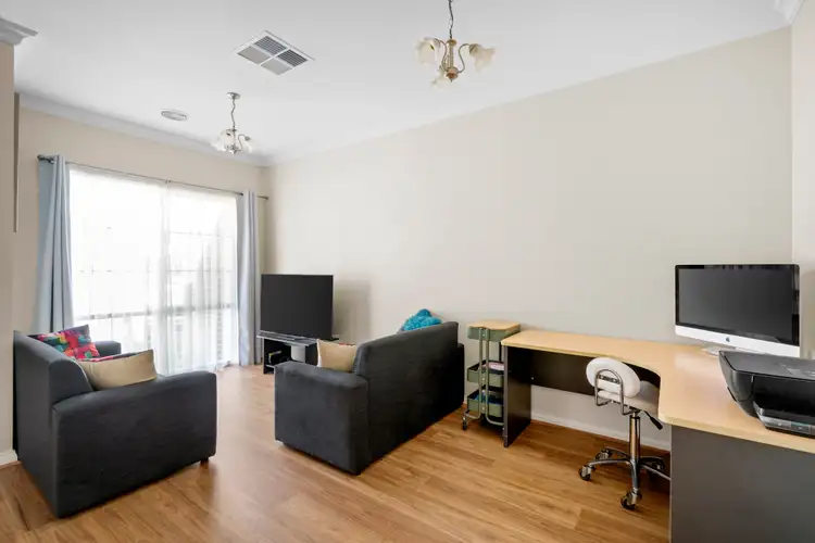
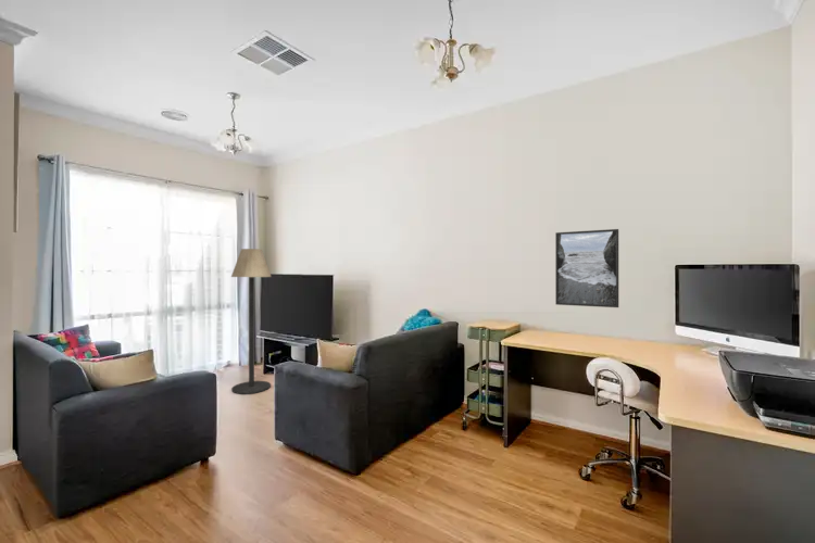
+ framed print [554,228,619,308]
+ floor lamp [230,248,273,395]
